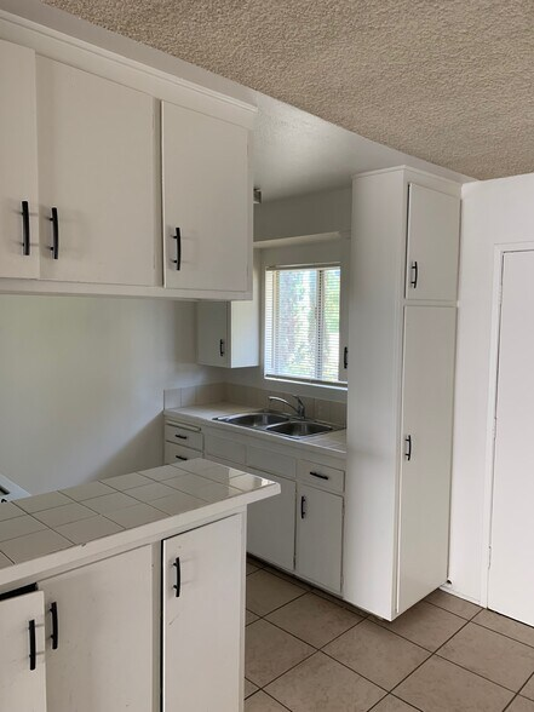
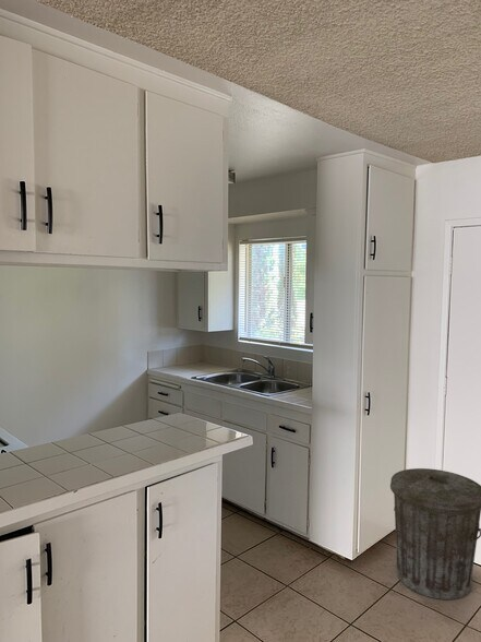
+ trash can [389,467,481,601]
